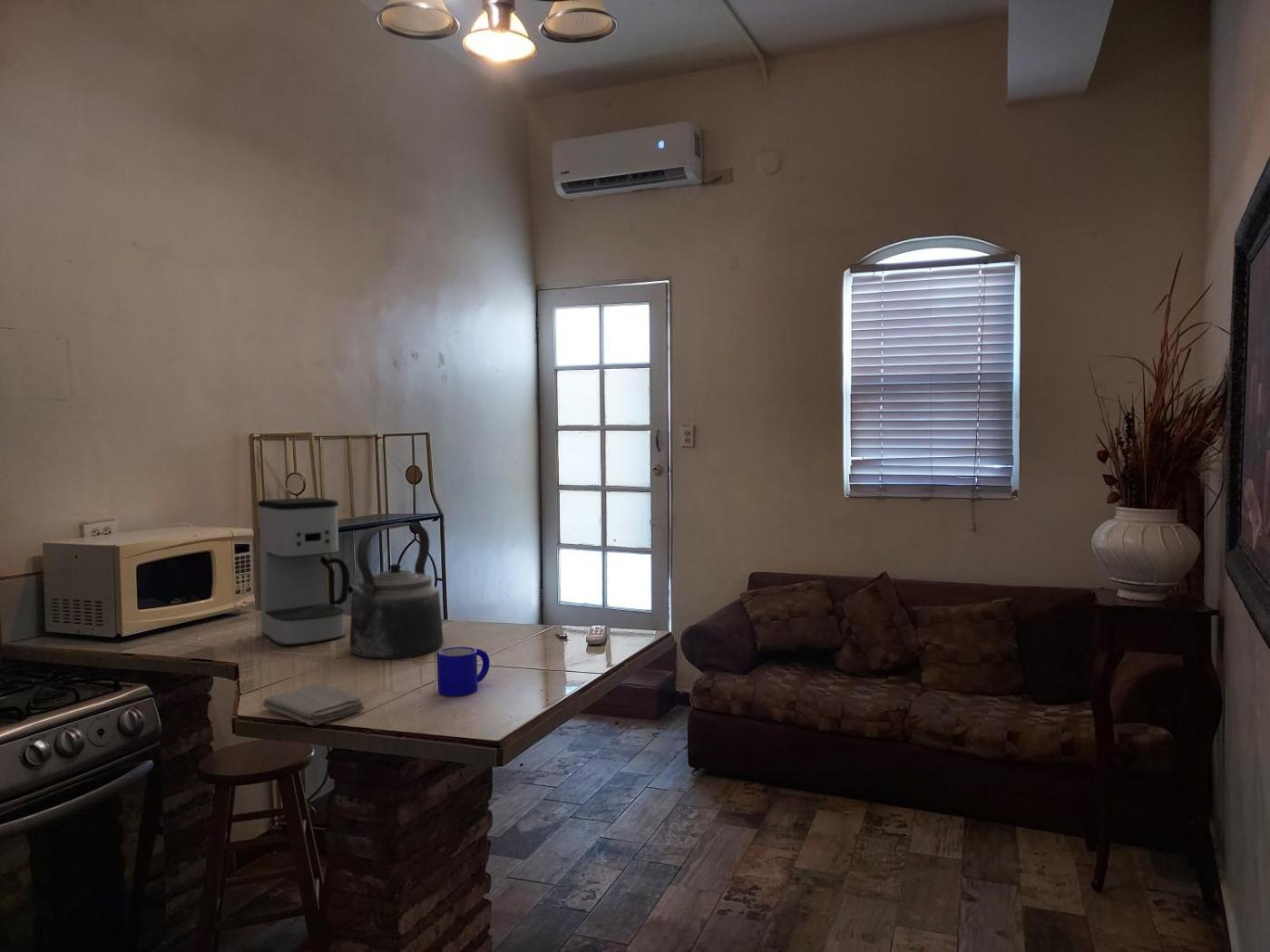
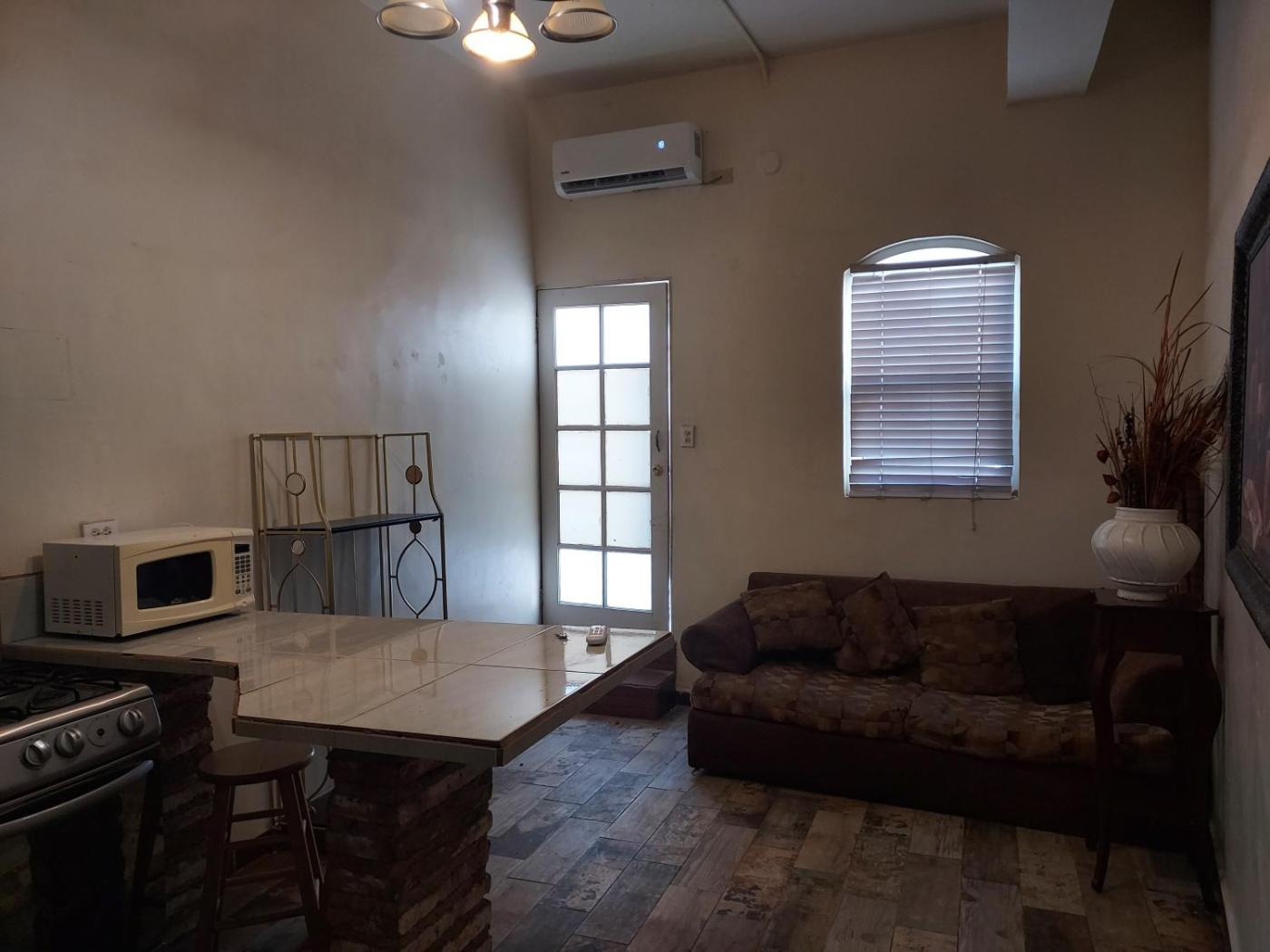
- coffee maker [257,497,351,646]
- washcloth [262,683,366,726]
- kettle [347,522,445,659]
- mug [436,646,491,696]
